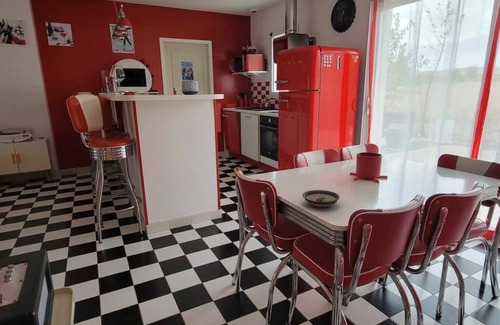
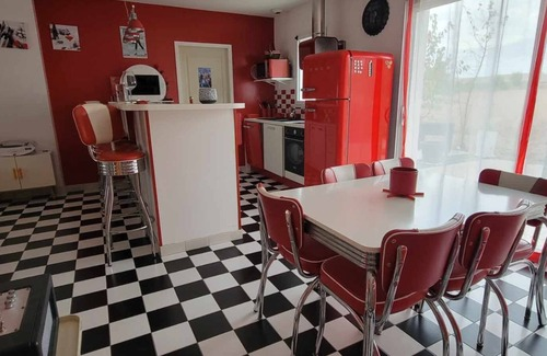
- saucer [301,189,341,208]
